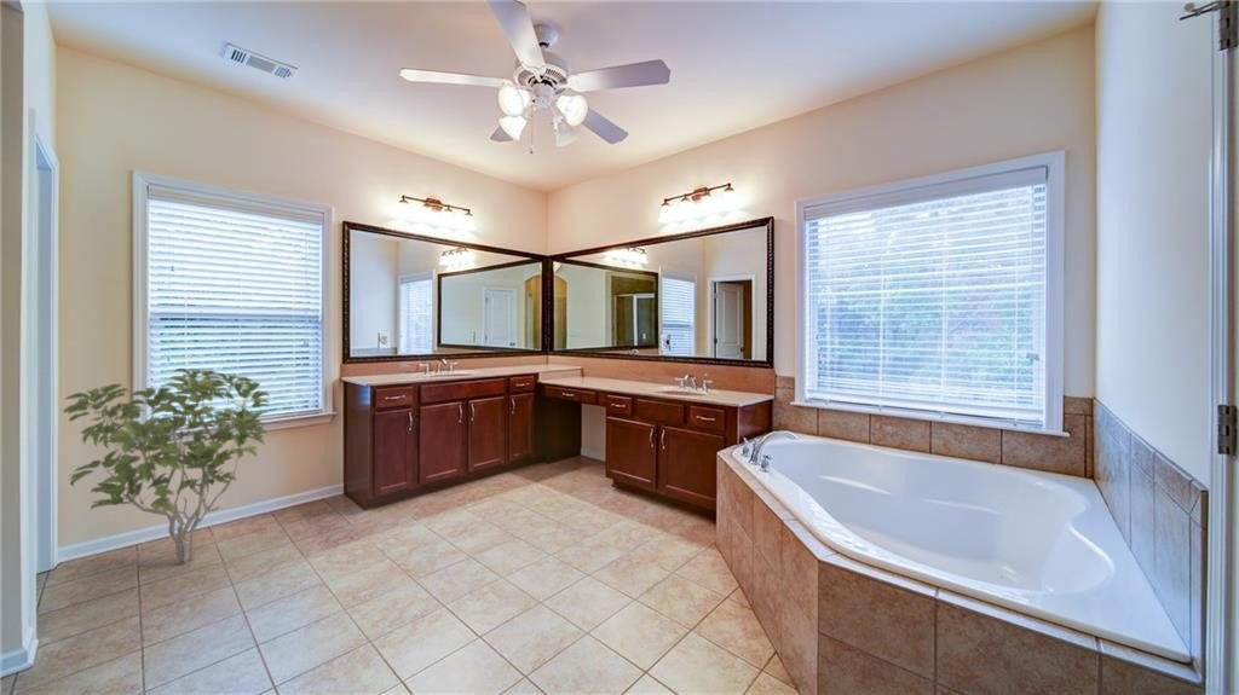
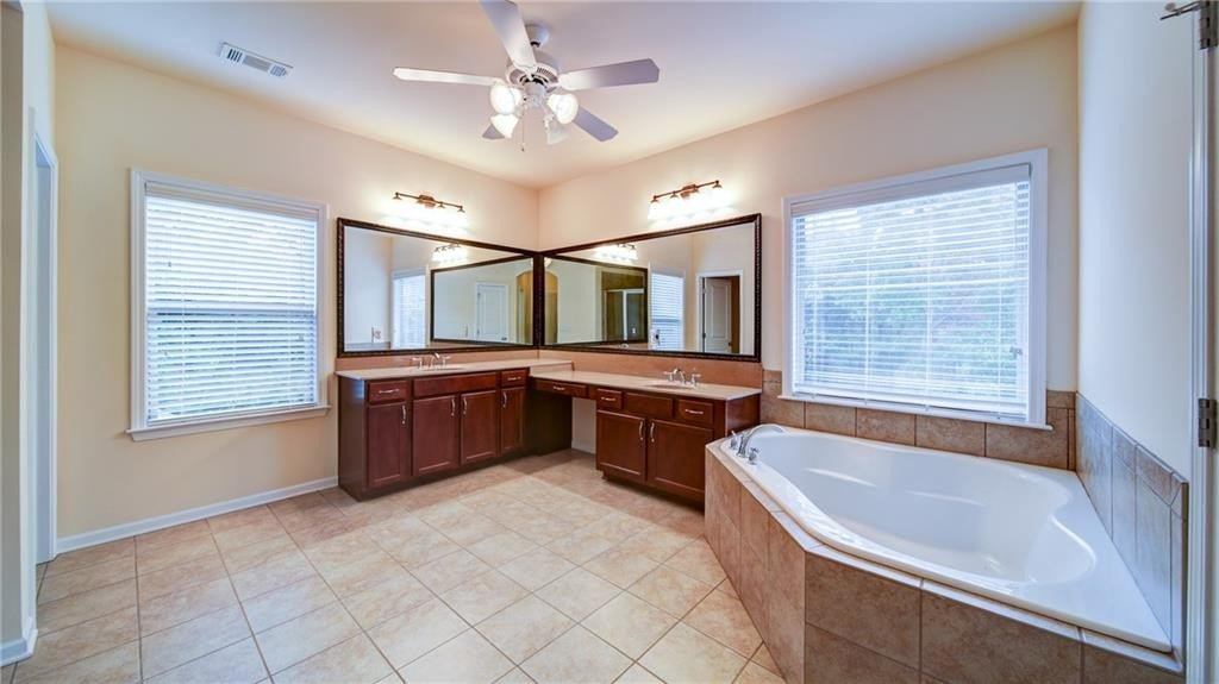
- shrub [62,367,271,564]
